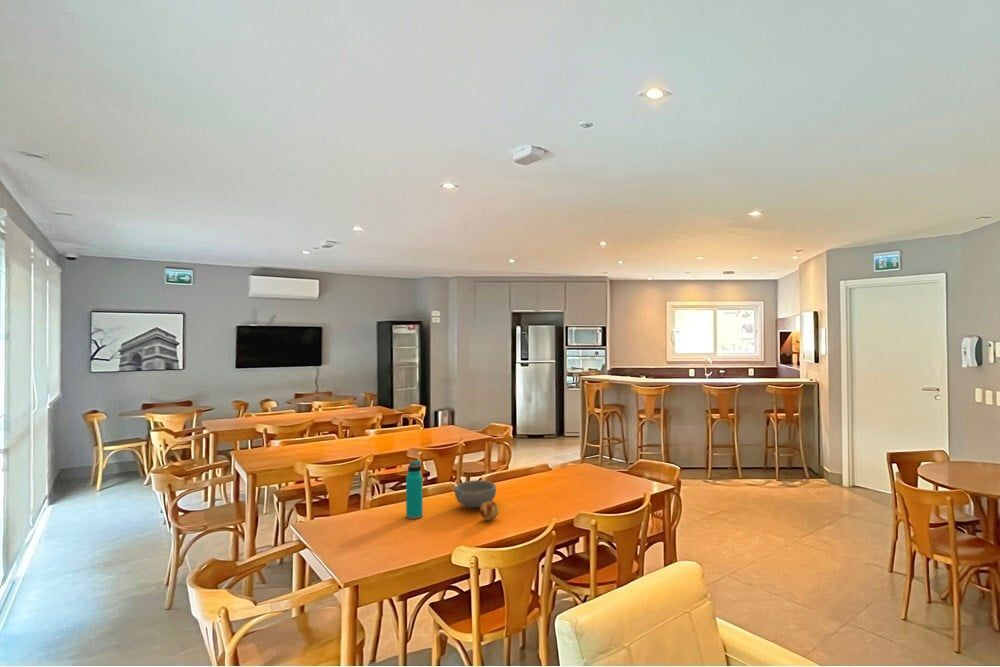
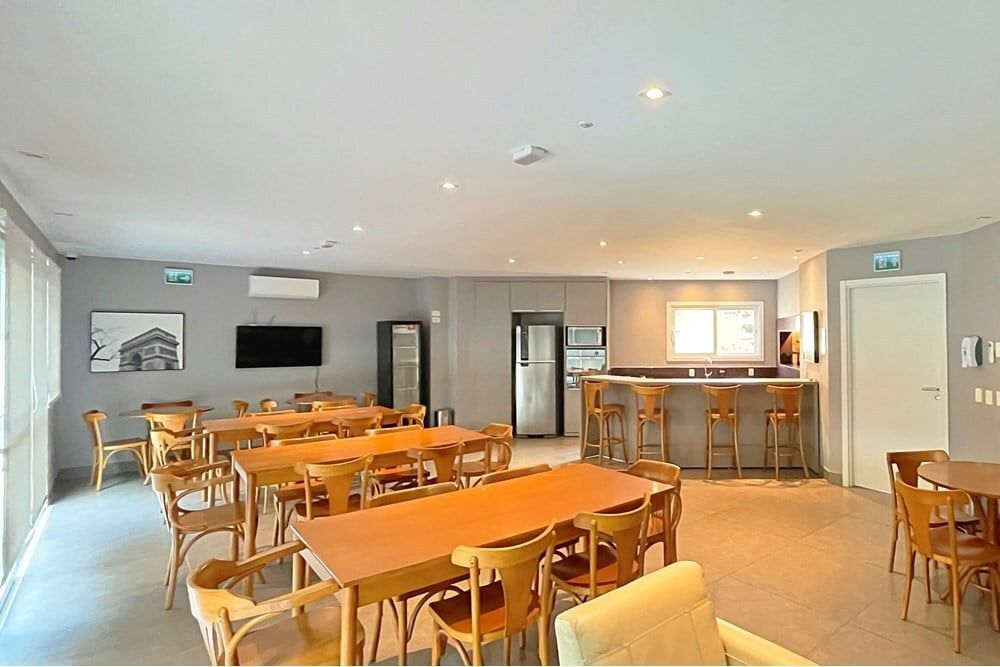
- fruit [479,500,500,522]
- water bottle [405,459,424,520]
- bowl [453,479,497,509]
